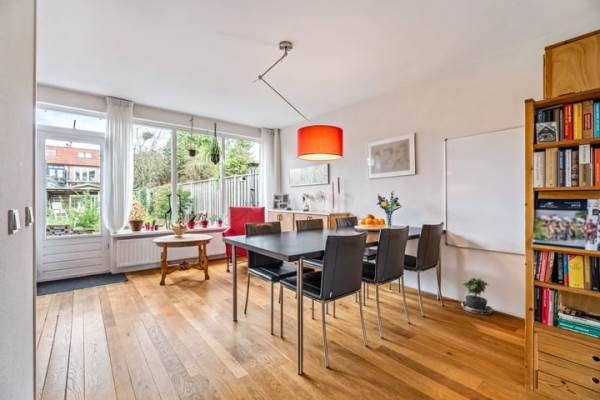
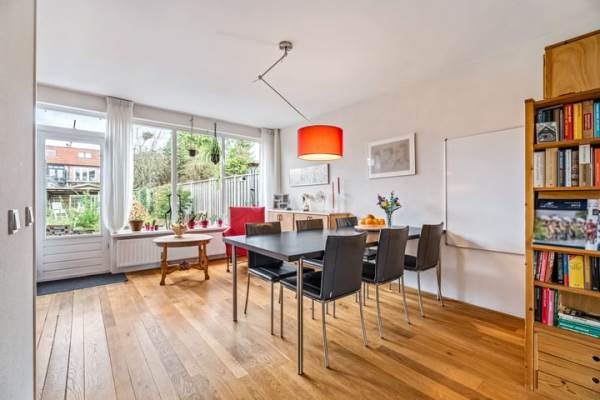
- potted plant [460,277,494,316]
